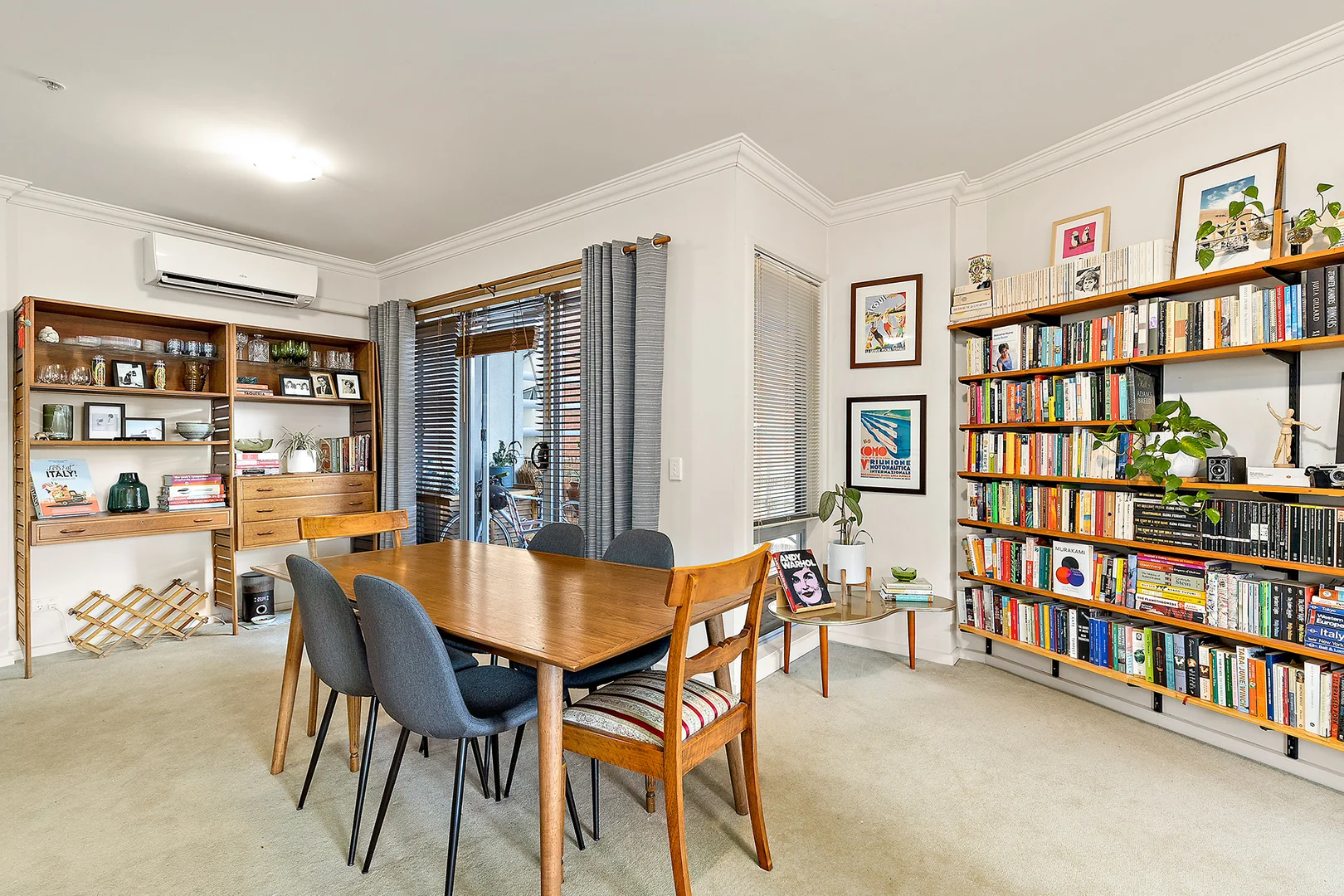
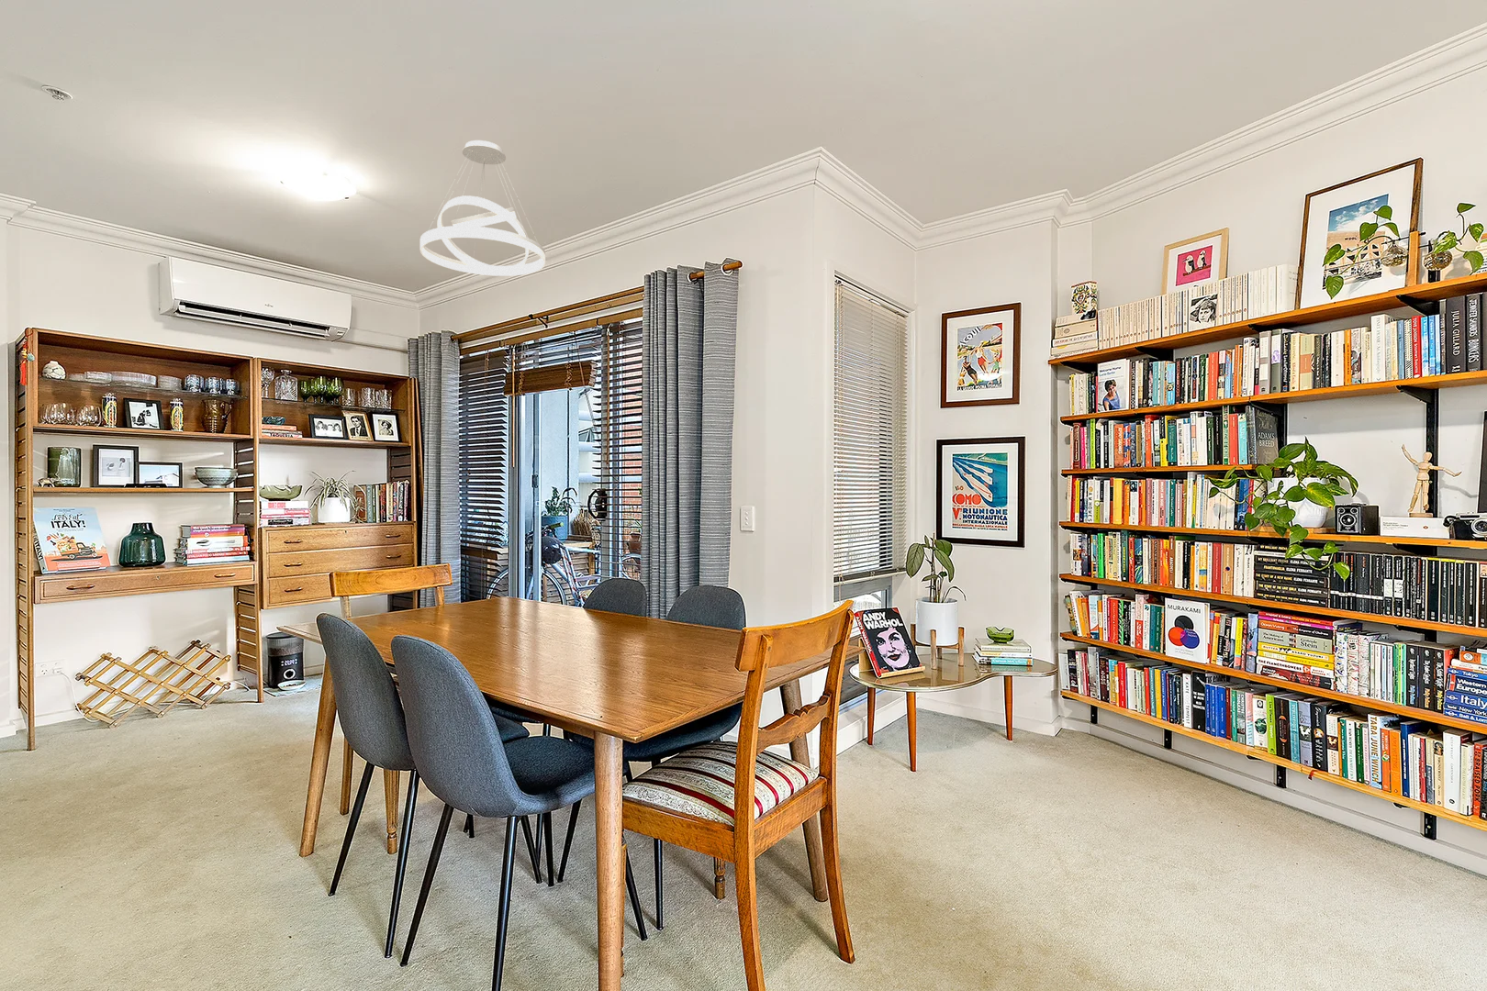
+ pendant light [419,139,547,278]
